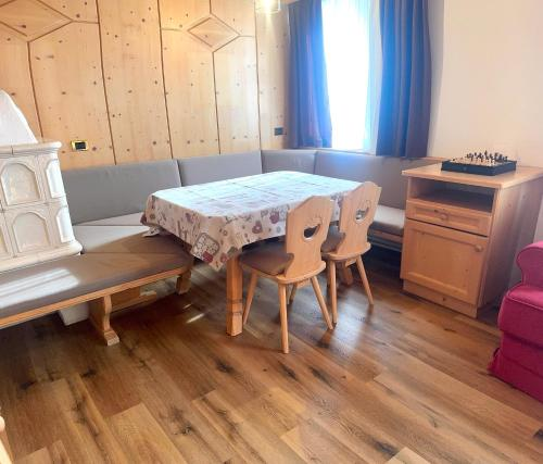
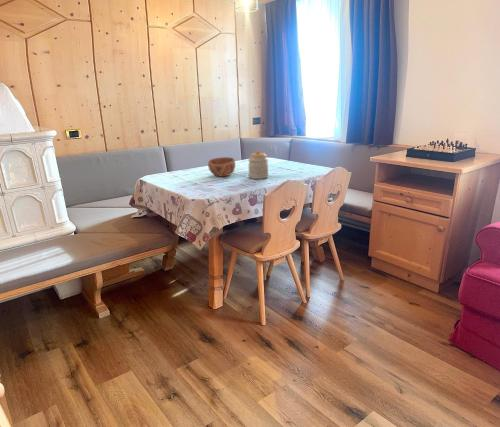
+ bowl [207,156,236,177]
+ jar [247,149,269,180]
